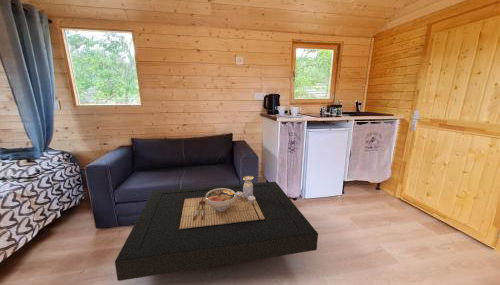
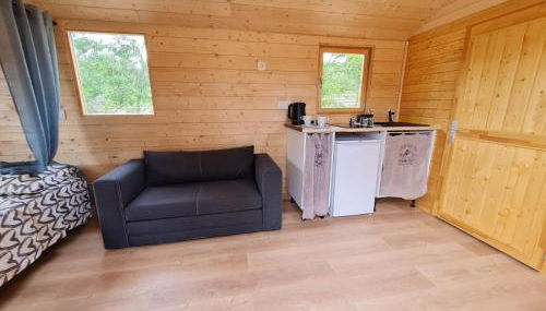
- coffee table [114,175,319,282]
